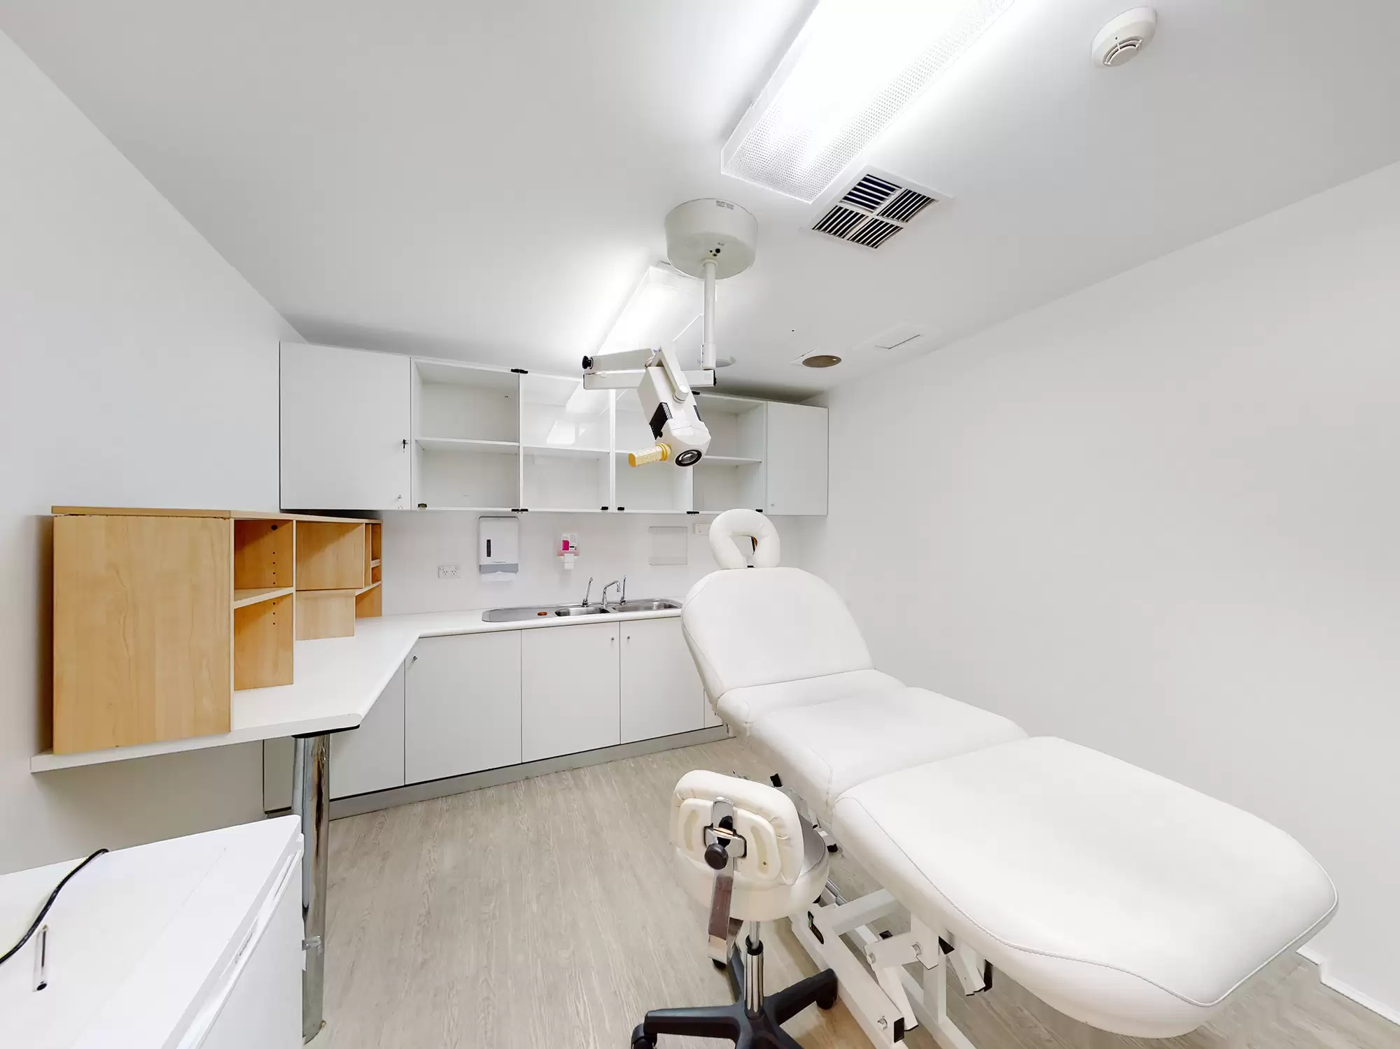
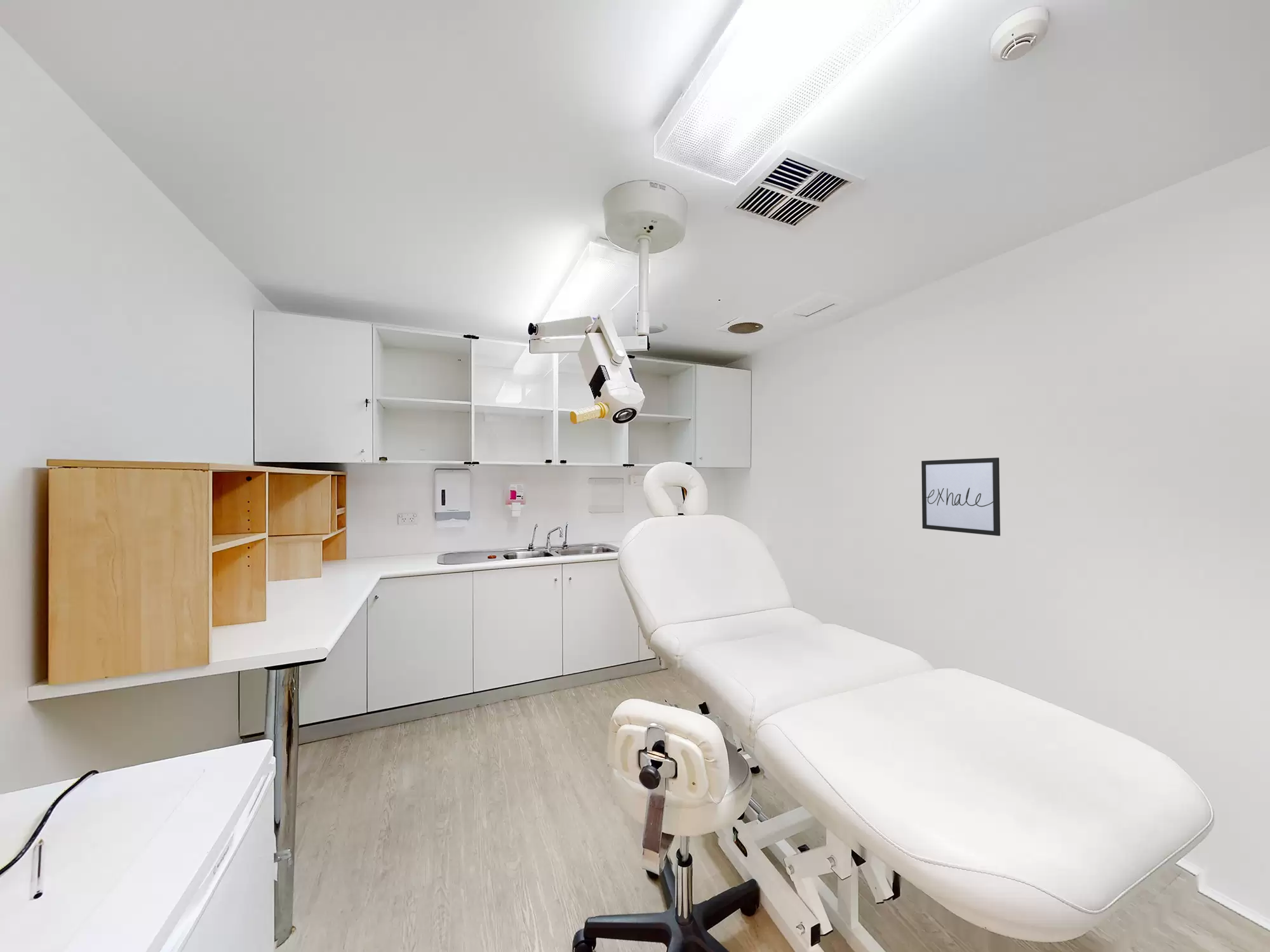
+ wall art [921,457,1001,536]
